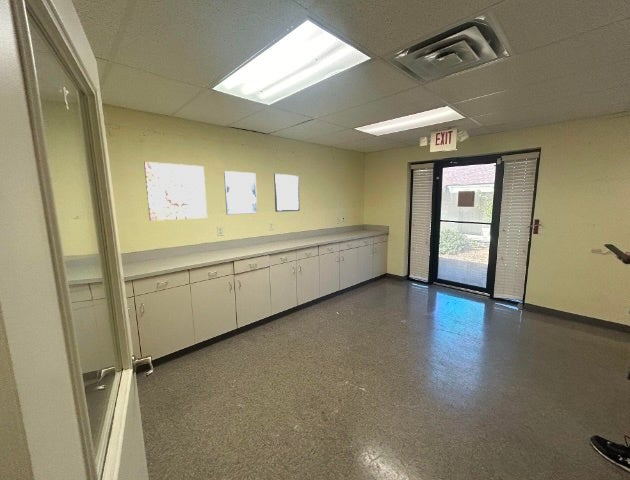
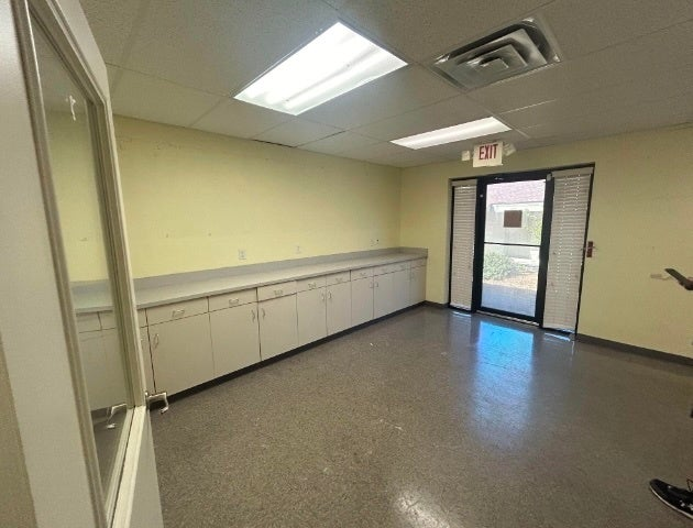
- wall art [273,173,301,213]
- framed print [223,170,258,216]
- wall art [143,161,208,222]
